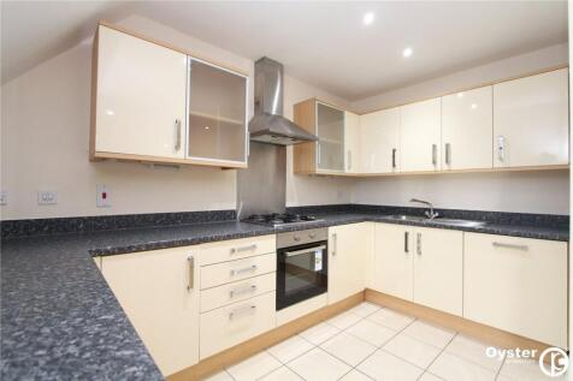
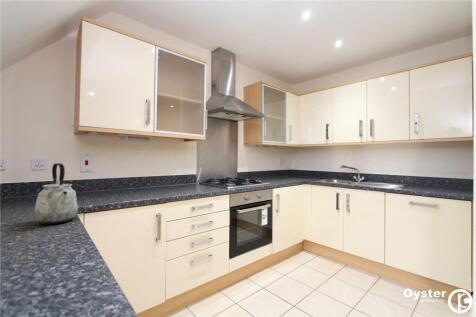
+ kettle [33,162,79,225]
